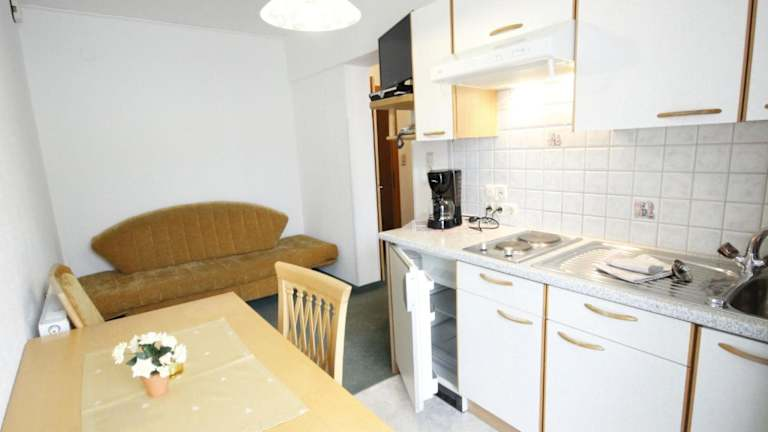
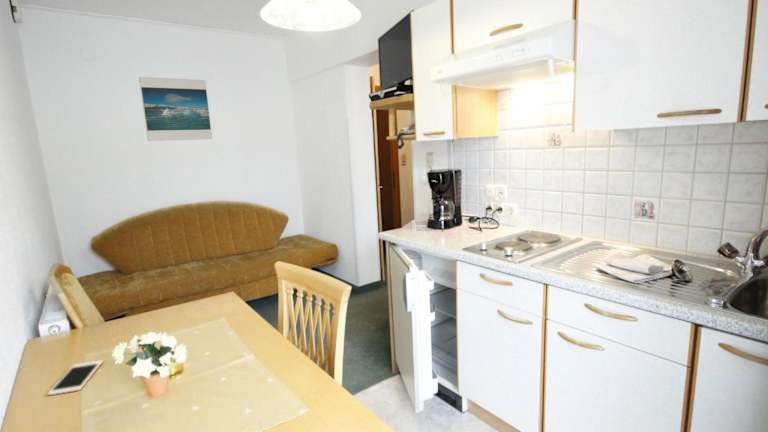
+ cell phone [47,359,104,396]
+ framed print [138,76,213,142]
